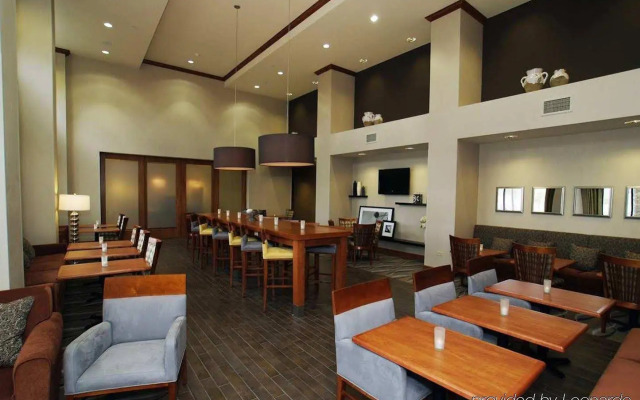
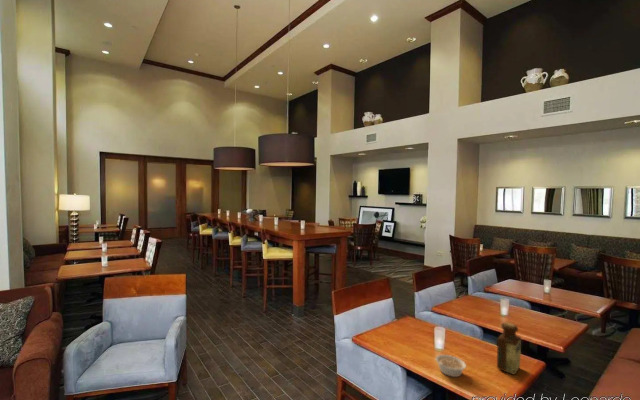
+ bottle [496,321,522,376]
+ legume [434,354,467,378]
